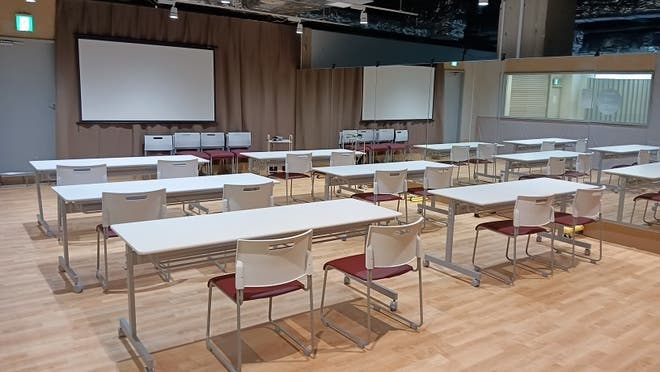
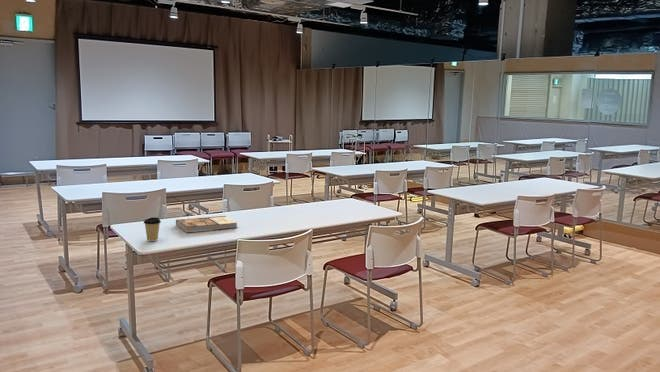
+ book [175,215,238,233]
+ coffee cup [143,216,162,242]
